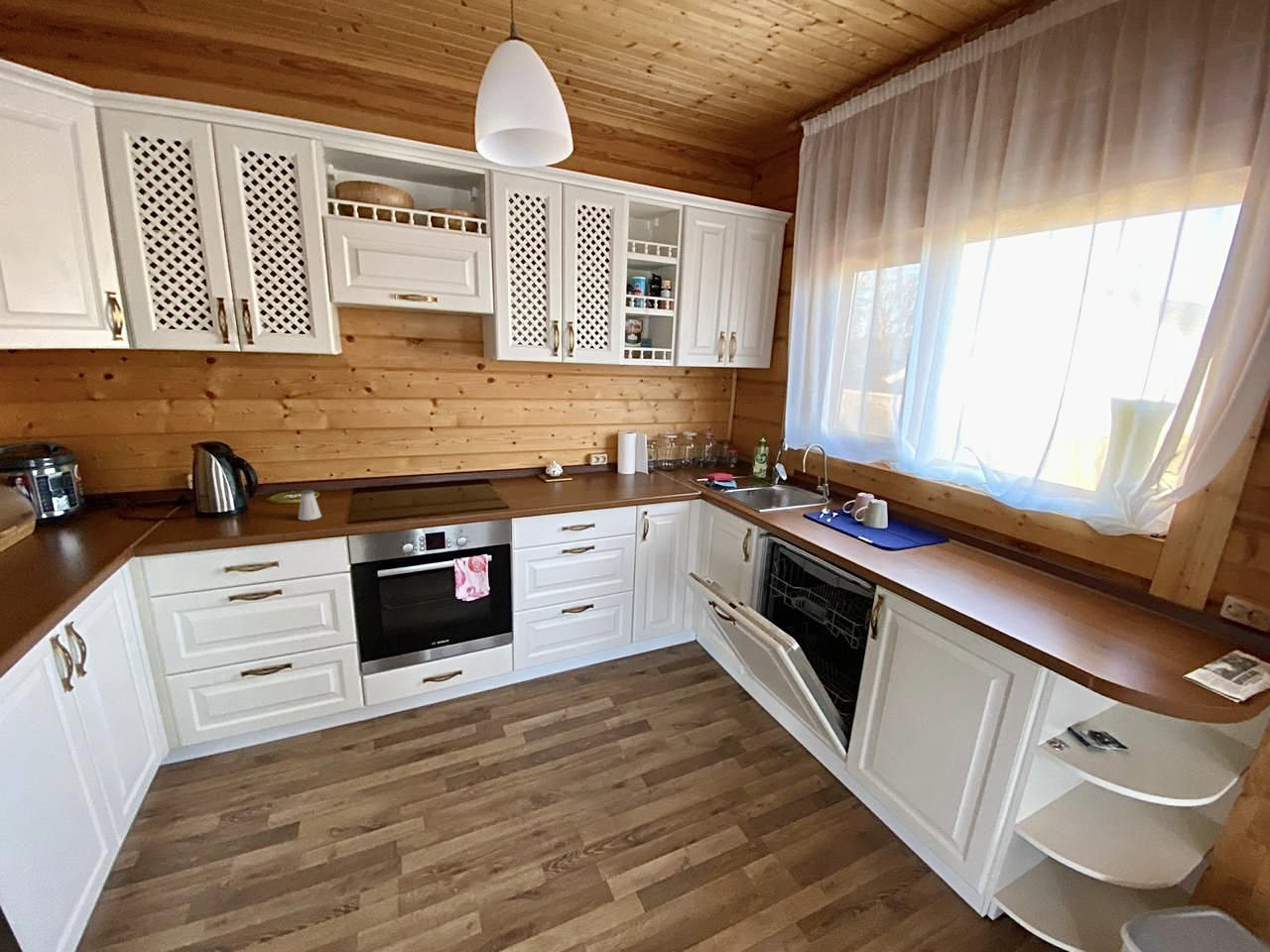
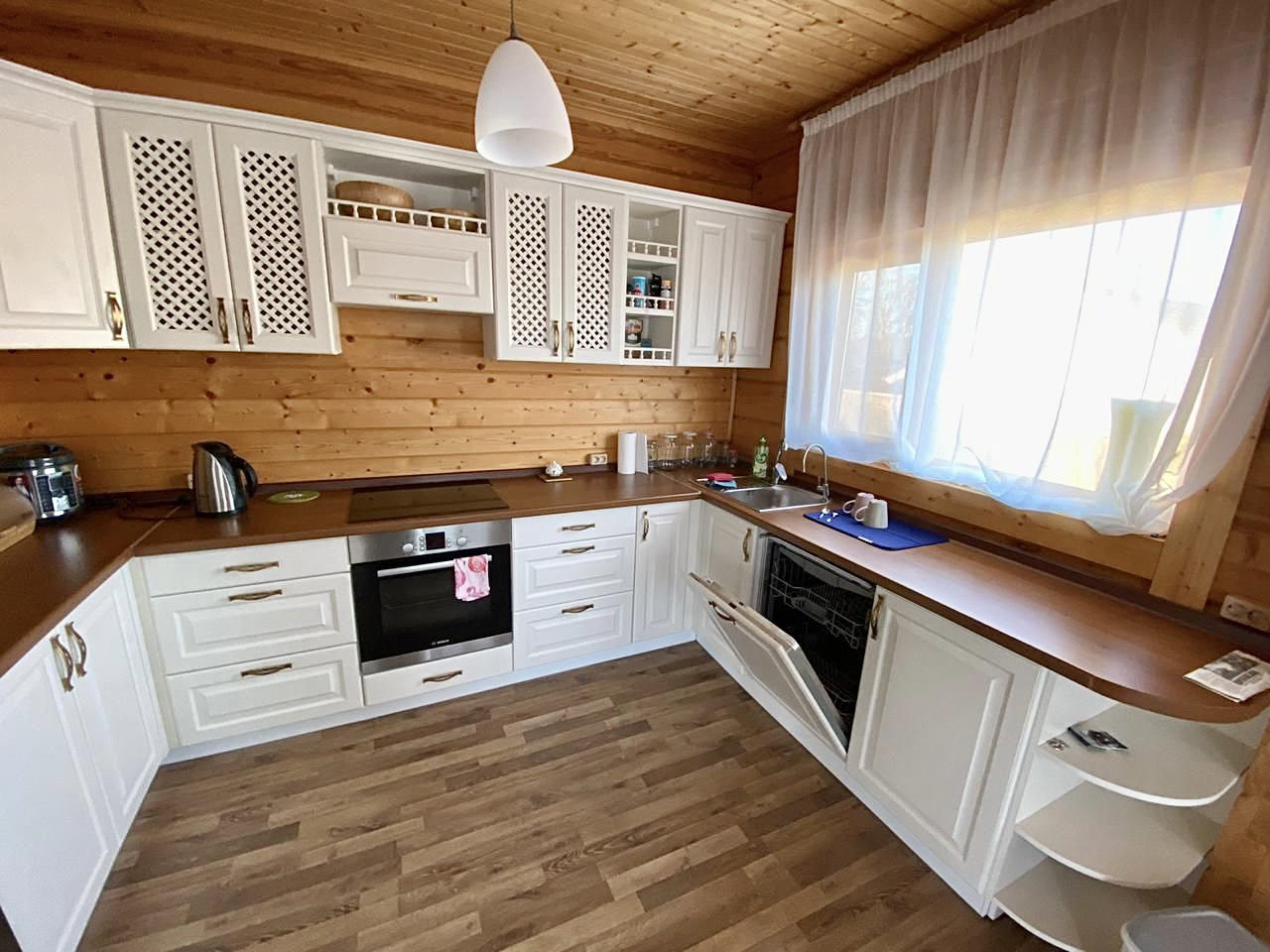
- saltshaker [298,489,322,522]
